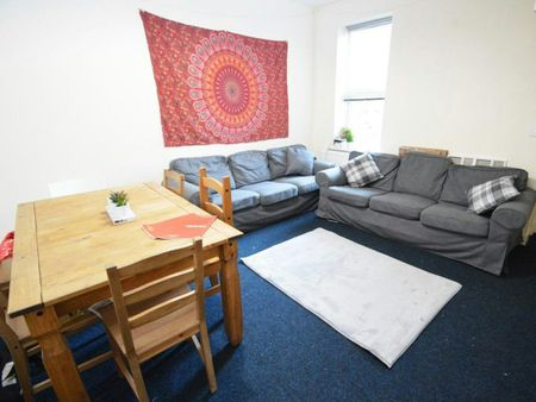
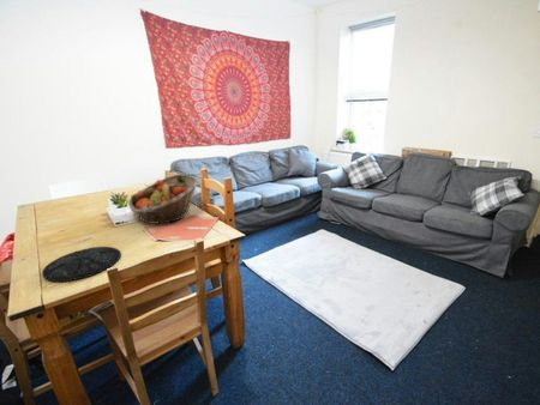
+ fruit basket [127,174,200,225]
+ plate [41,246,122,283]
